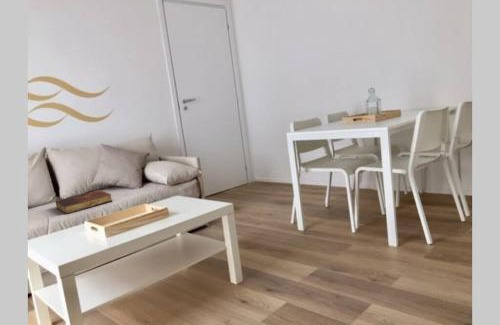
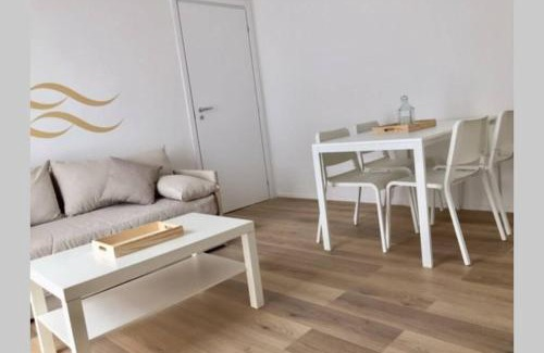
- book [55,189,113,215]
